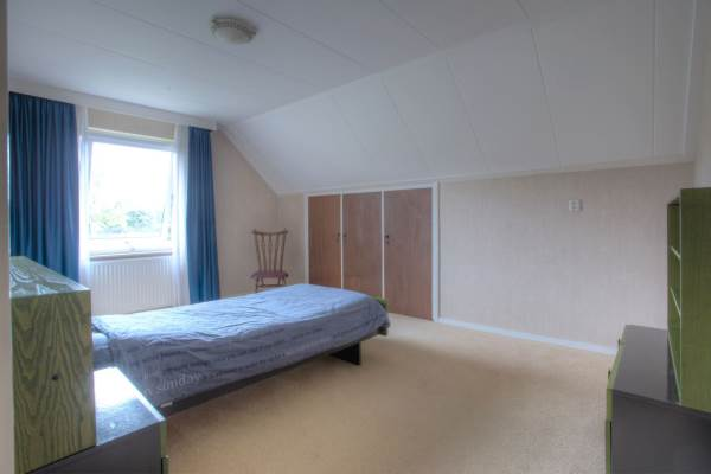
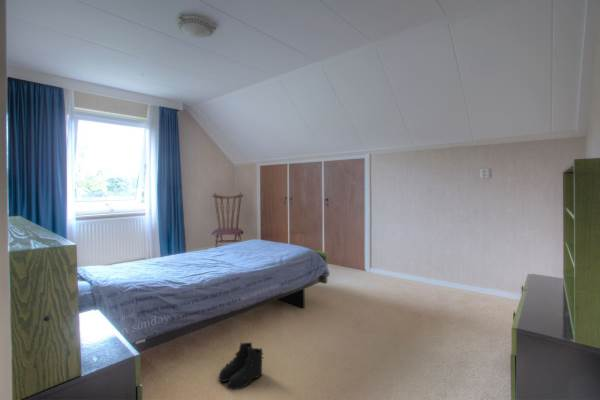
+ boots [218,341,264,391]
